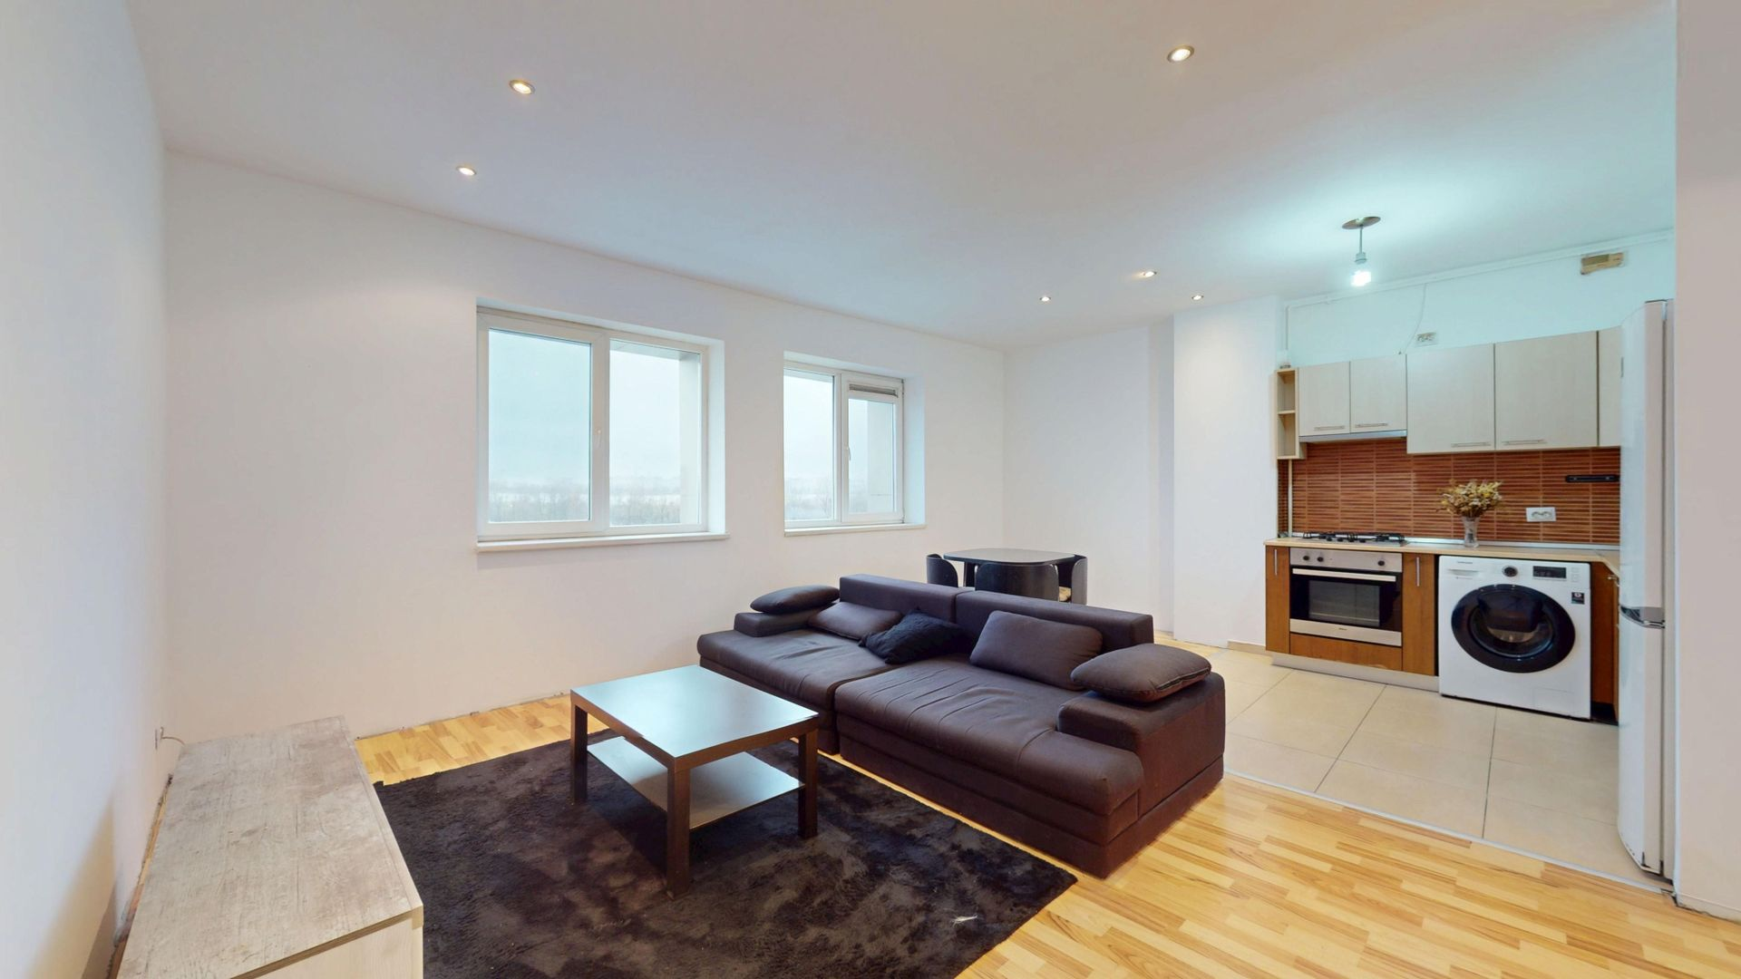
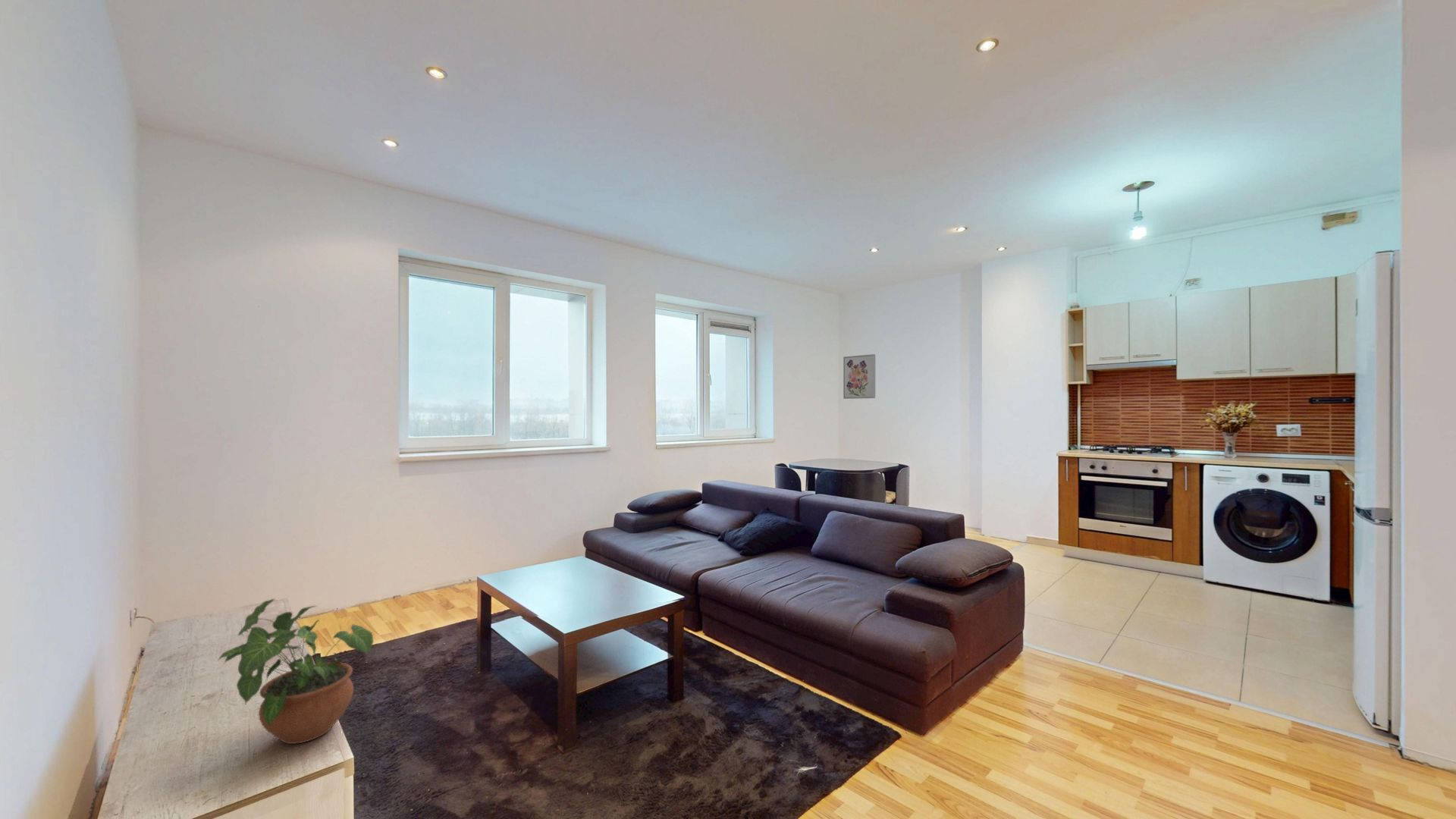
+ potted plant [217,598,375,745]
+ wall art [843,353,876,400]
